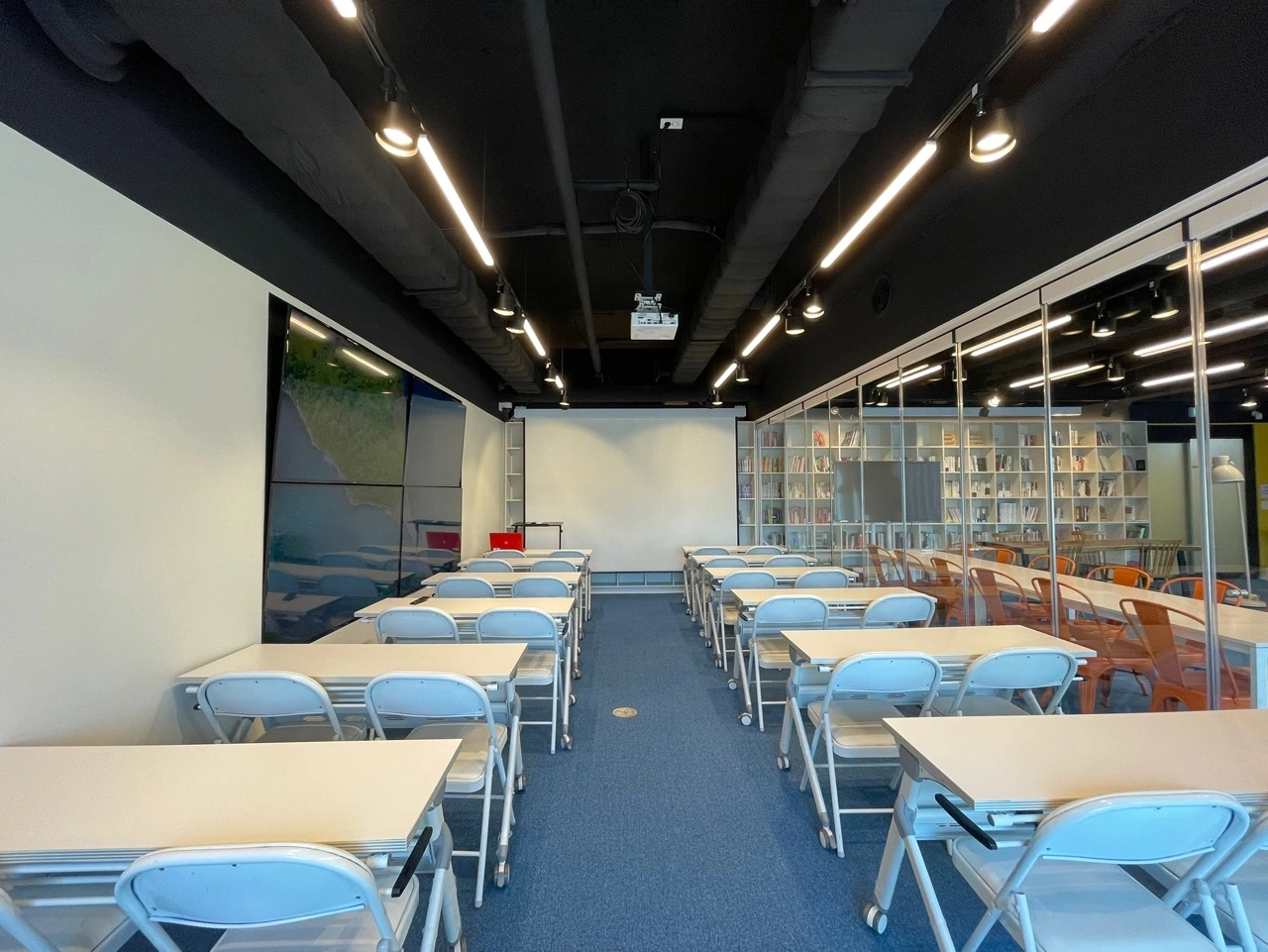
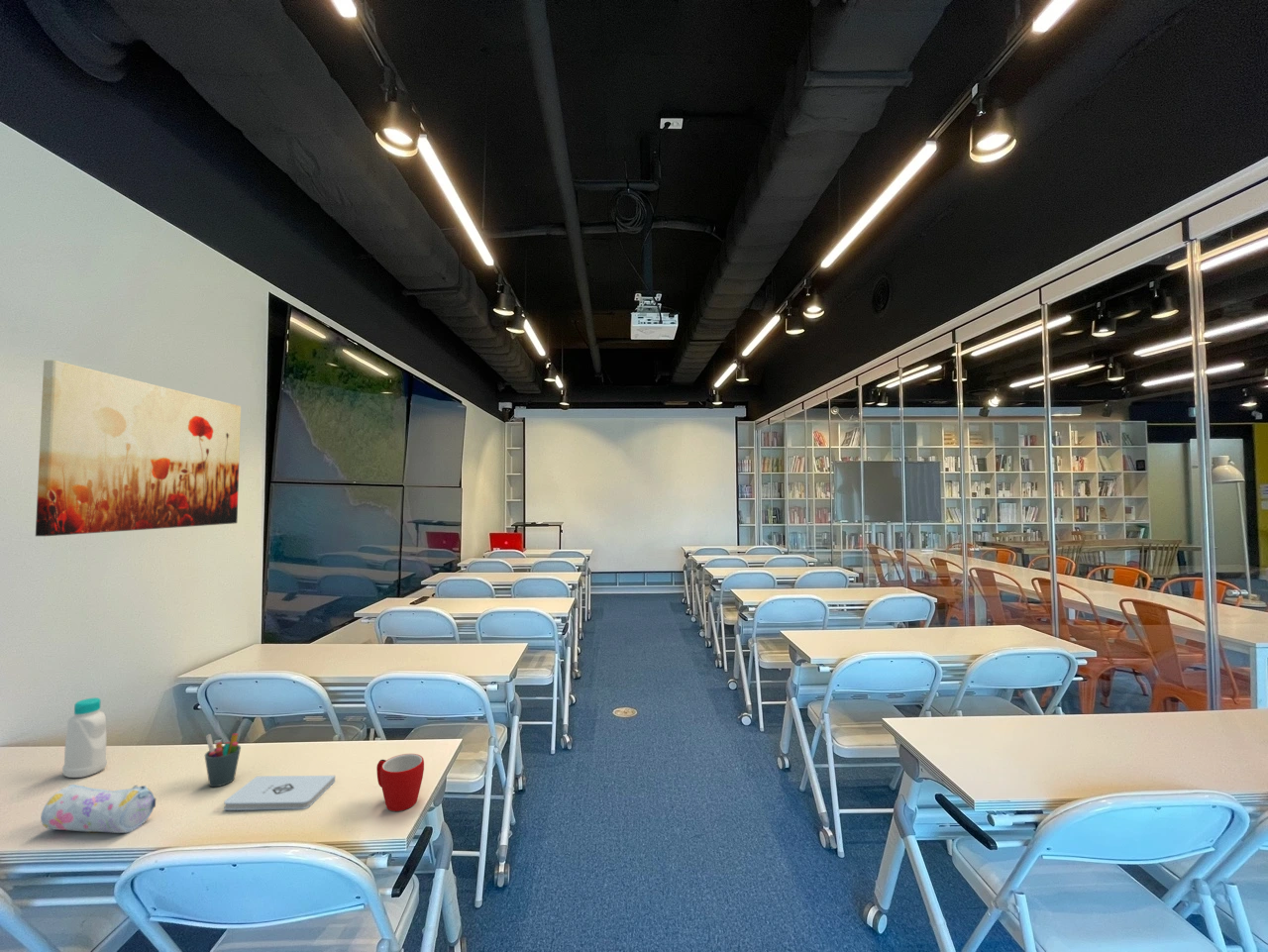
+ pen holder [204,732,242,788]
+ wall art [35,360,242,537]
+ mug [375,753,425,812]
+ pencil case [40,784,157,834]
+ bottle [61,696,108,779]
+ notepad [223,775,336,811]
